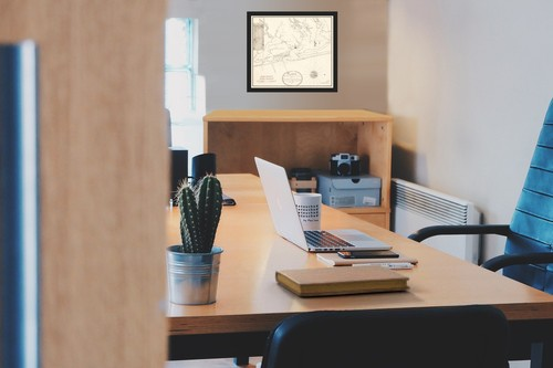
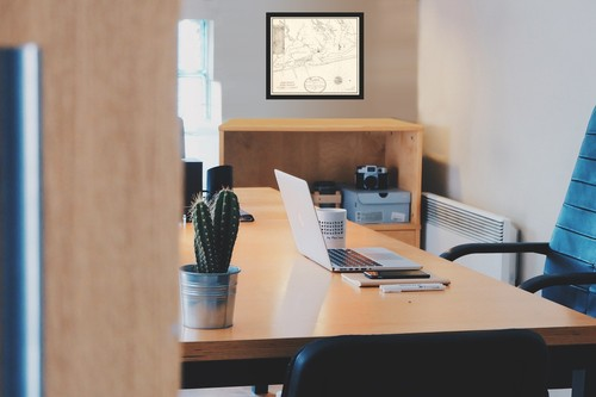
- notebook [274,264,411,297]
